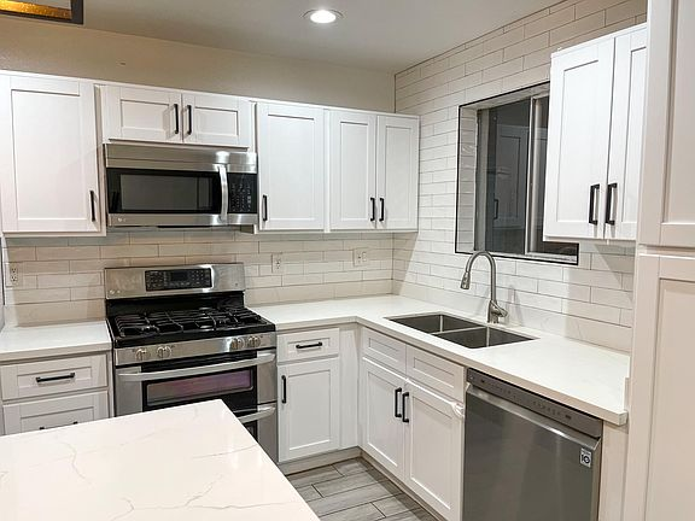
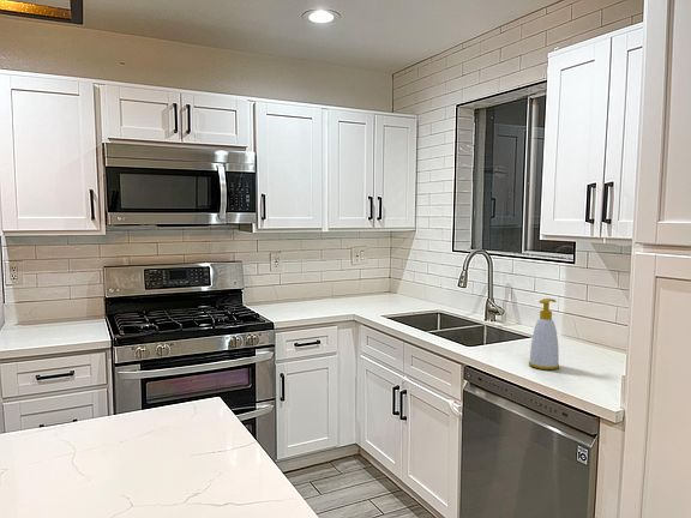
+ soap bottle [528,297,560,371]
